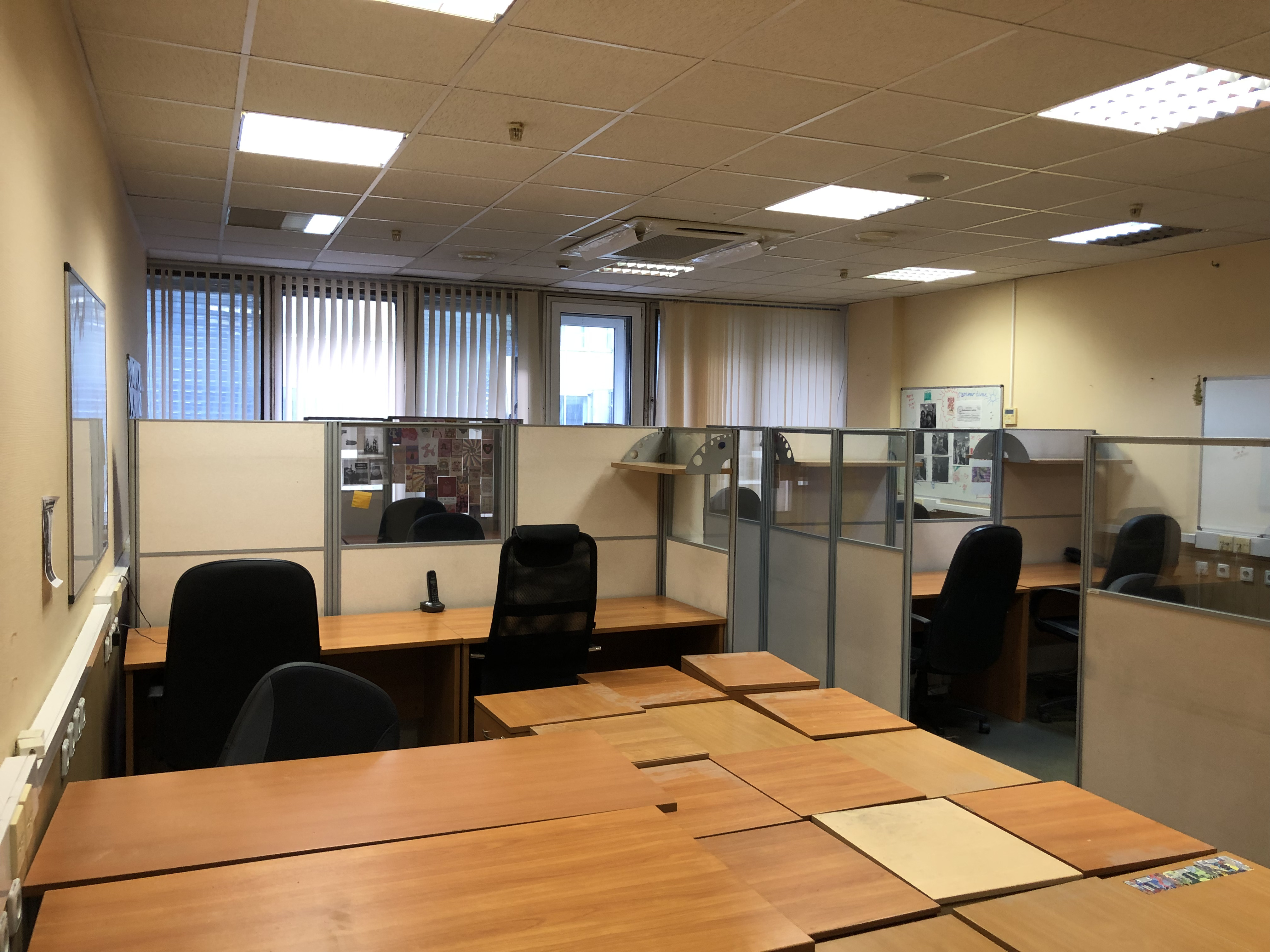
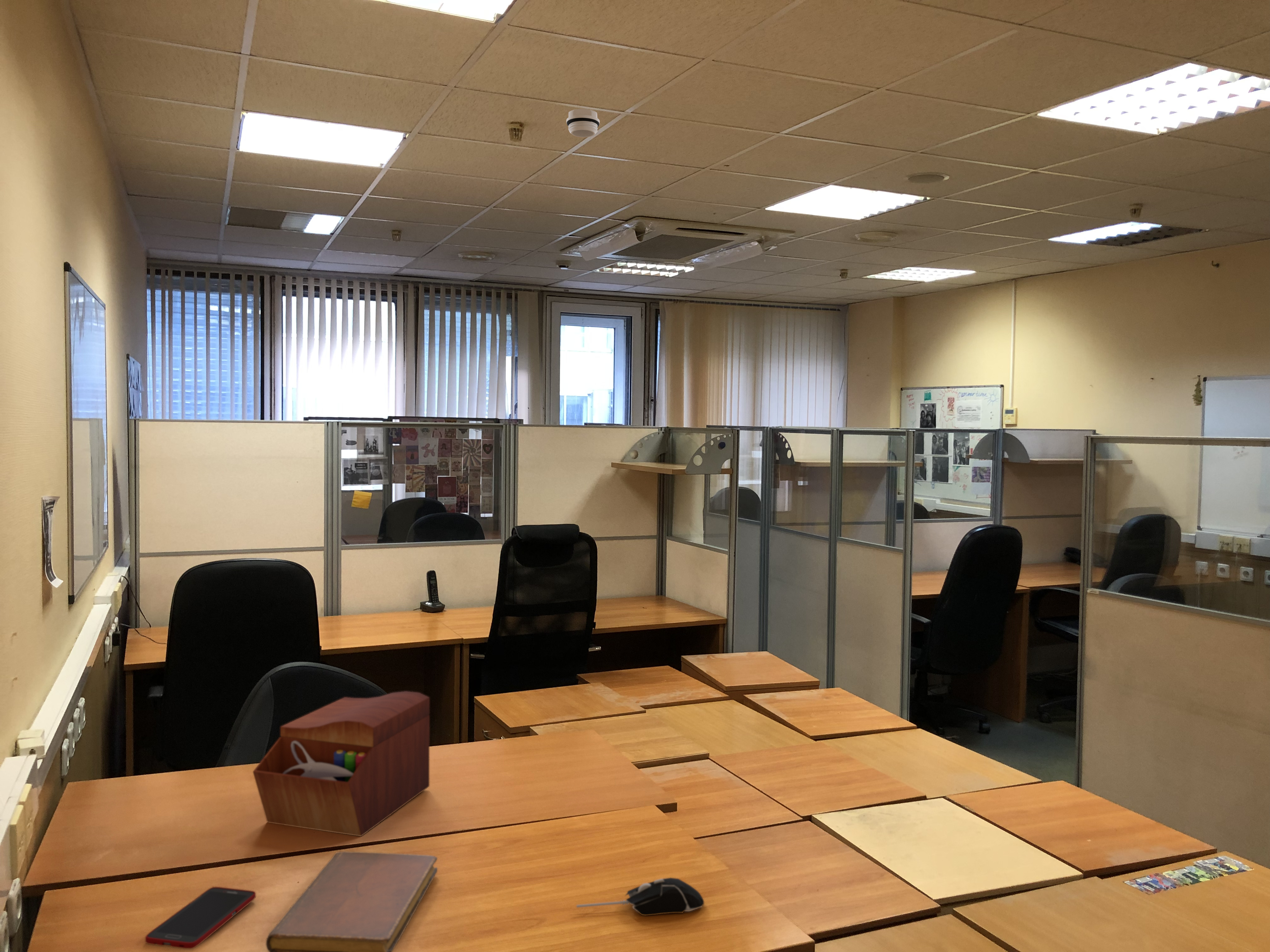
+ cell phone [145,887,256,949]
+ sewing box [253,691,430,837]
+ notebook [266,851,438,952]
+ computer mouse [576,877,704,916]
+ smoke detector [566,109,600,138]
